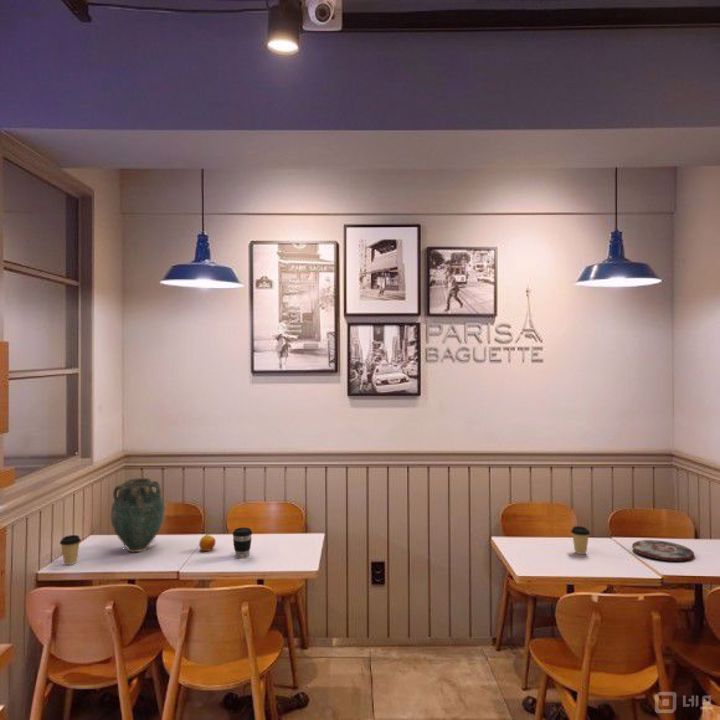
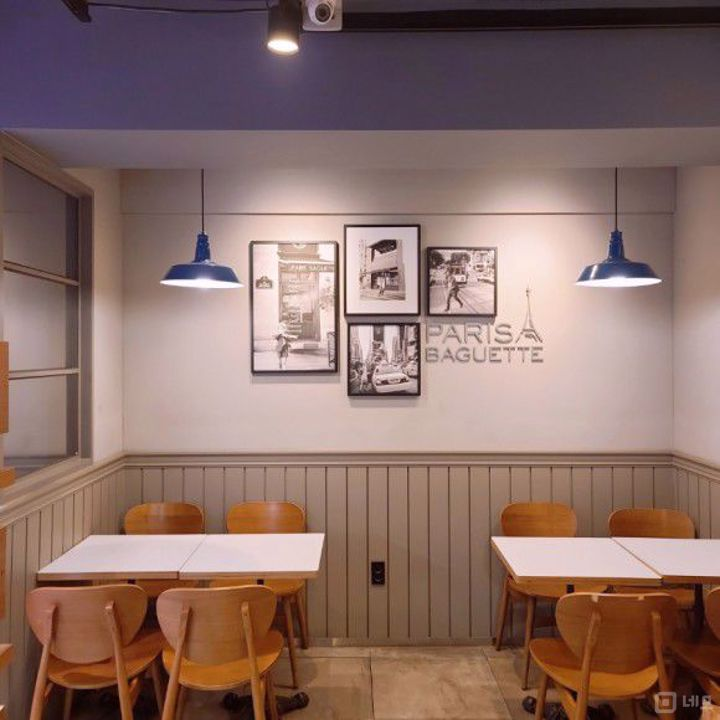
- coffee cup [59,534,82,566]
- vase [110,477,166,553]
- coffee cup [232,527,253,560]
- apple [198,534,216,552]
- coffee cup [570,525,591,555]
- plate [631,539,695,562]
